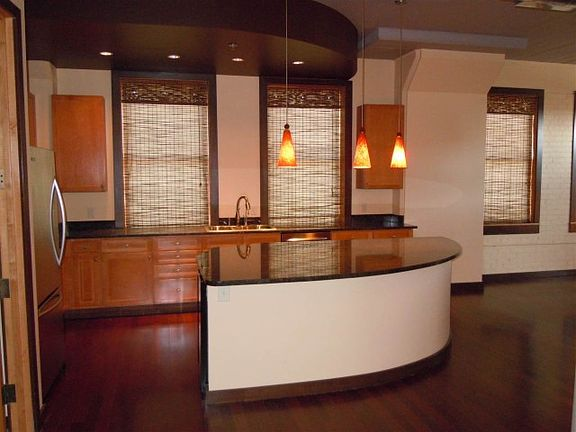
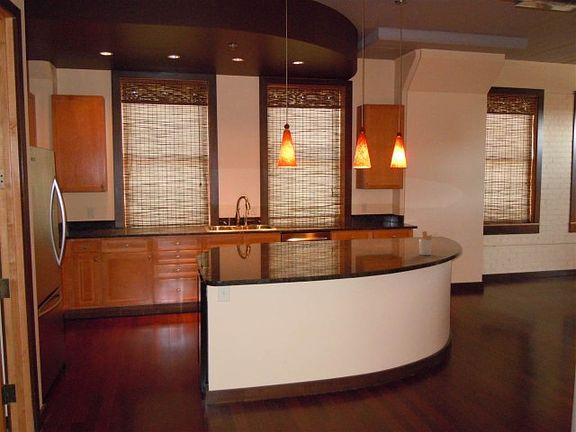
+ utensil holder [418,230,438,256]
